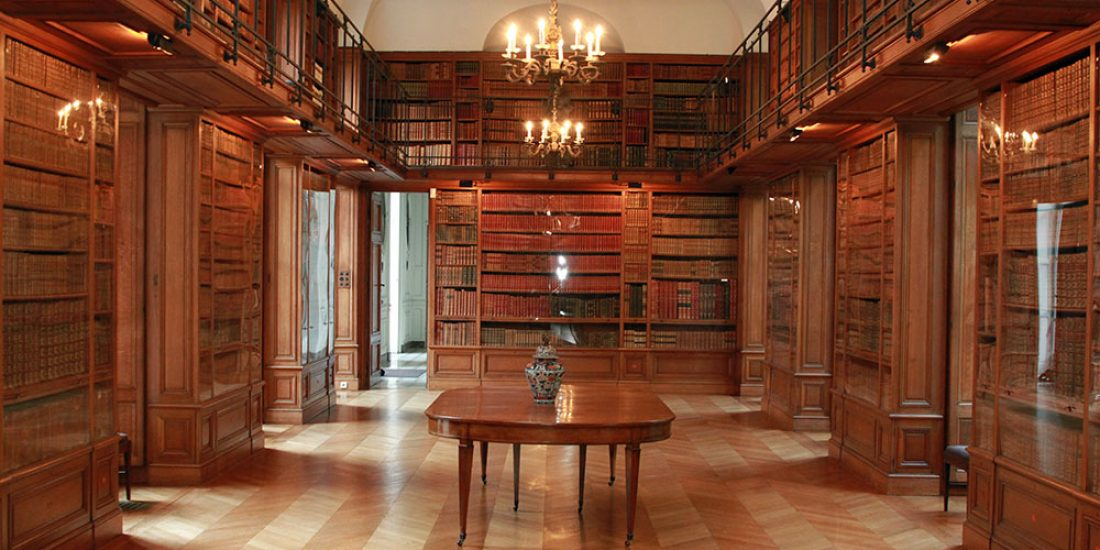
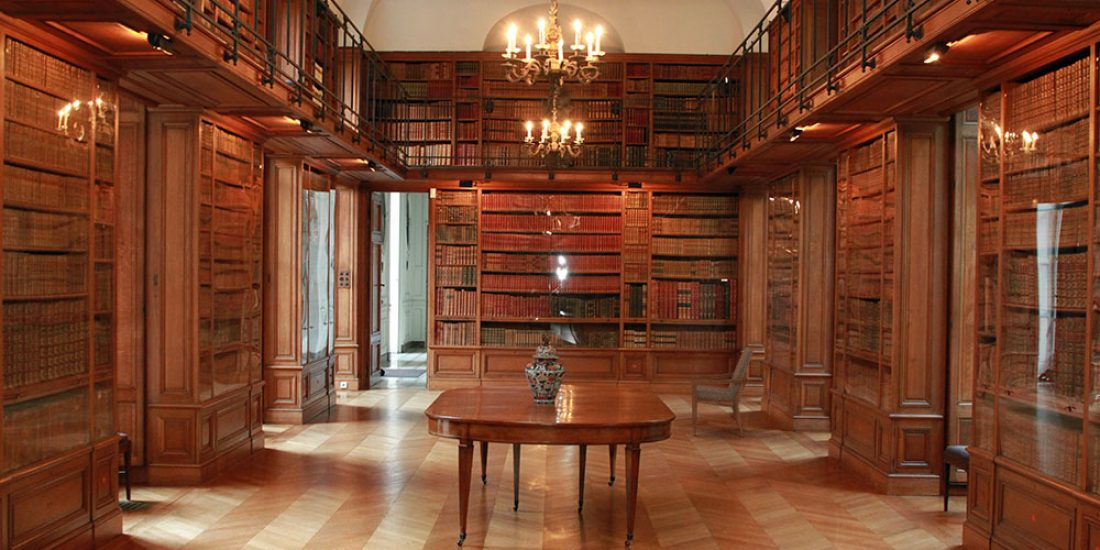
+ armchair [690,346,754,439]
